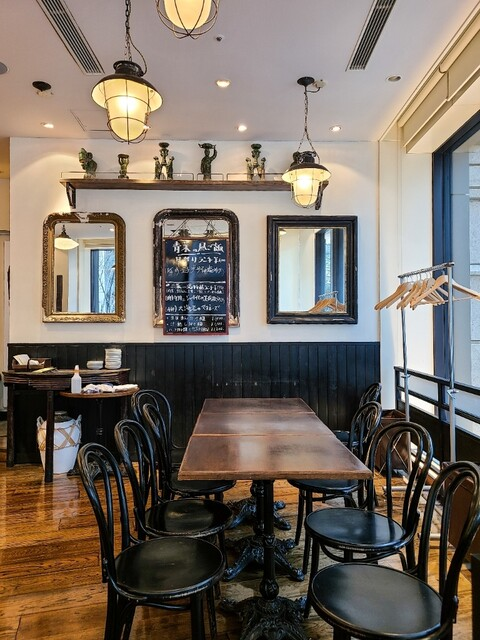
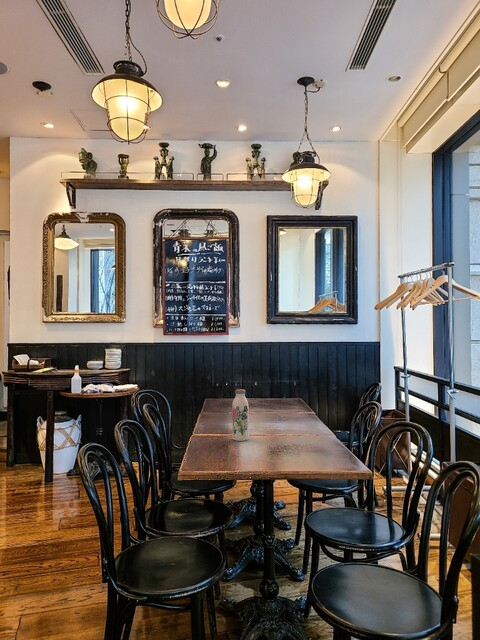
+ water bottle [231,388,250,442]
